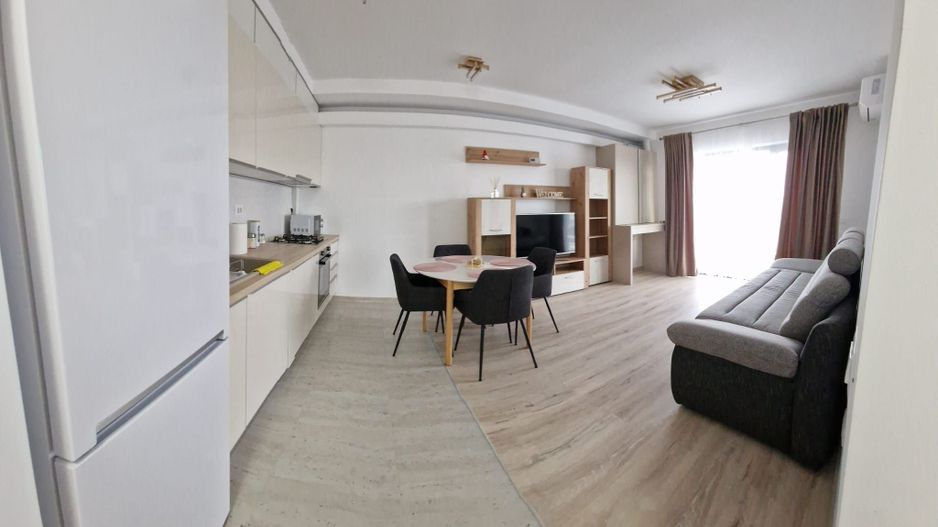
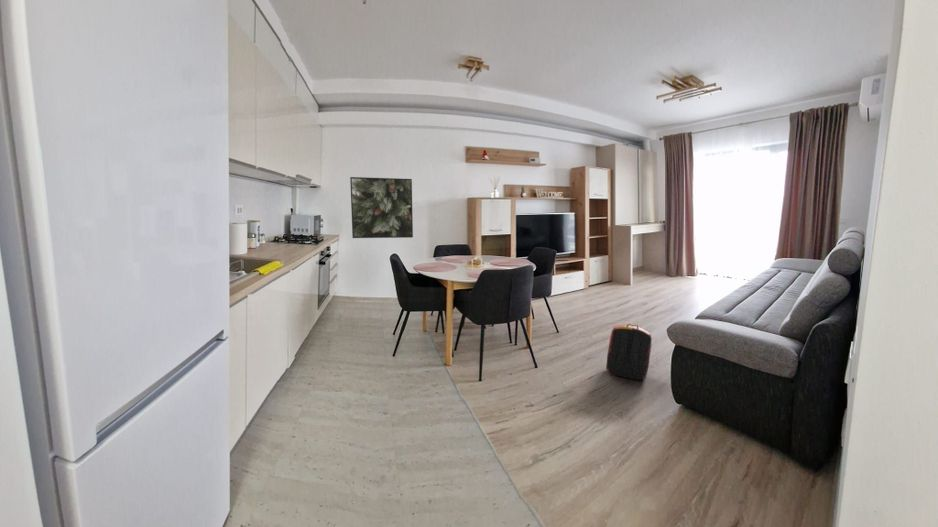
+ backpack [605,323,653,381]
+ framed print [349,176,414,239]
